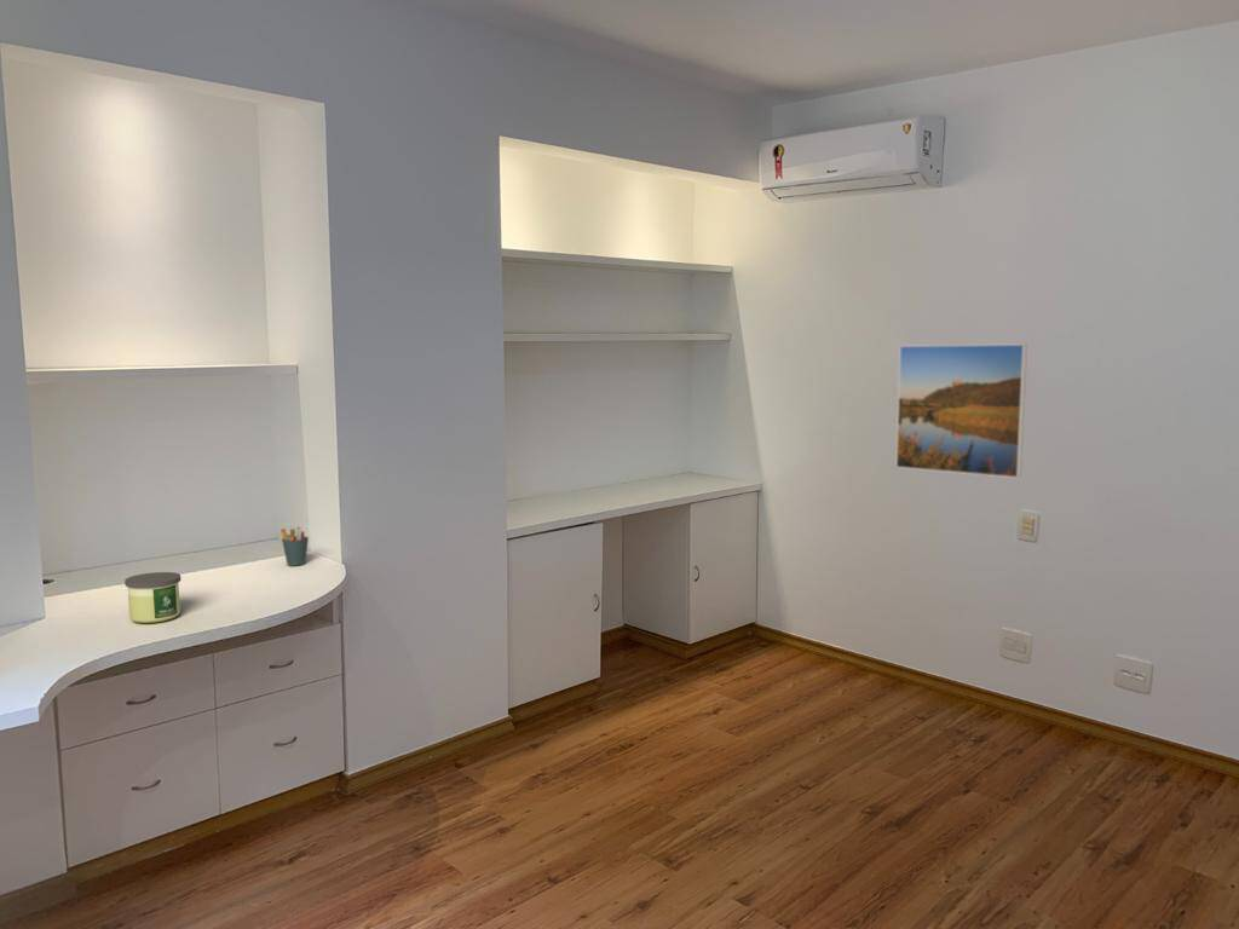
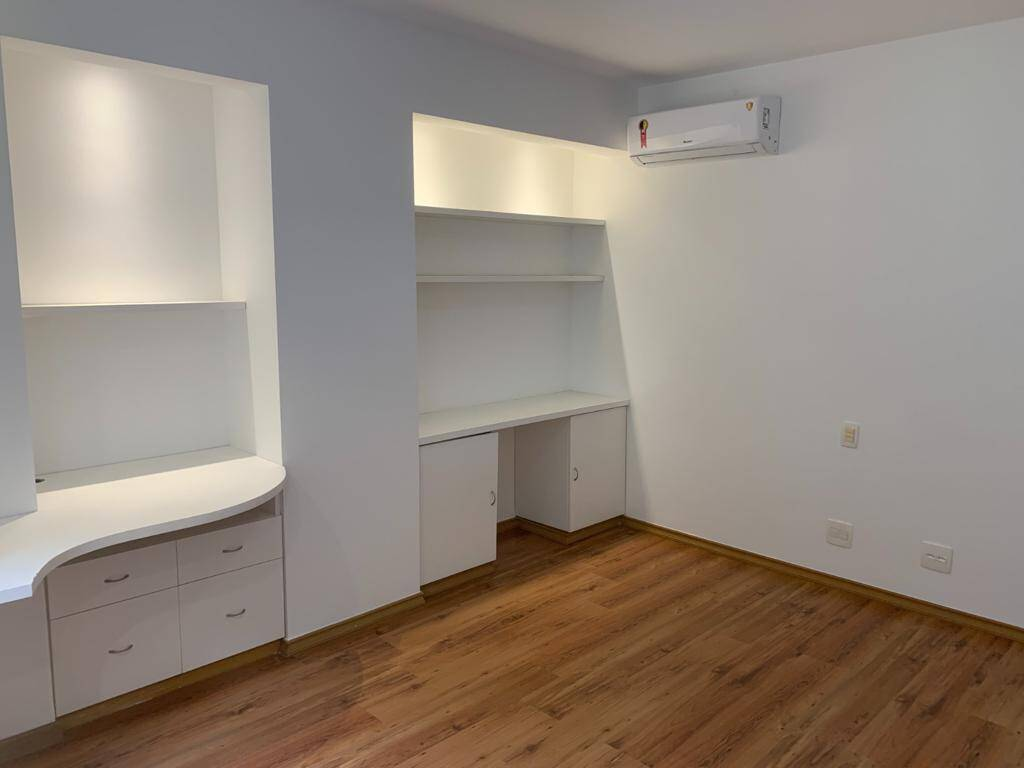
- candle [123,571,181,624]
- pen holder [280,525,310,567]
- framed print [894,342,1028,479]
